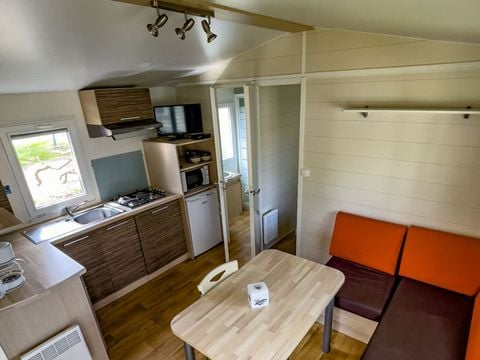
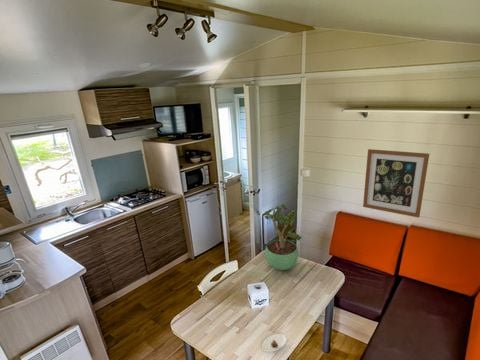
+ saucer [261,333,288,353]
+ potted plant [263,203,303,271]
+ wall art [362,148,430,219]
